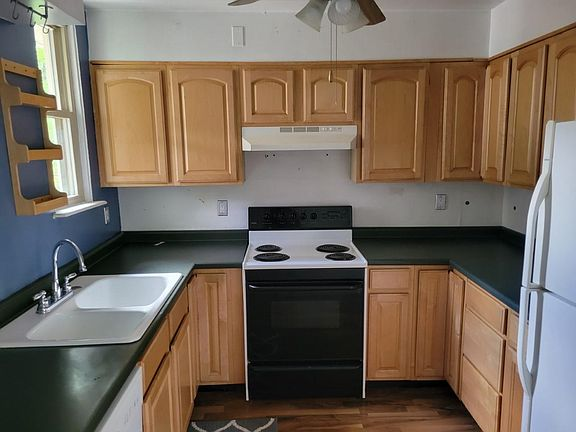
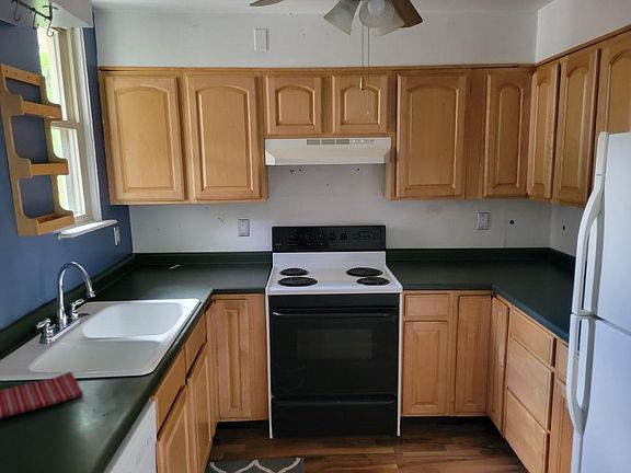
+ dish towel [0,371,84,419]
